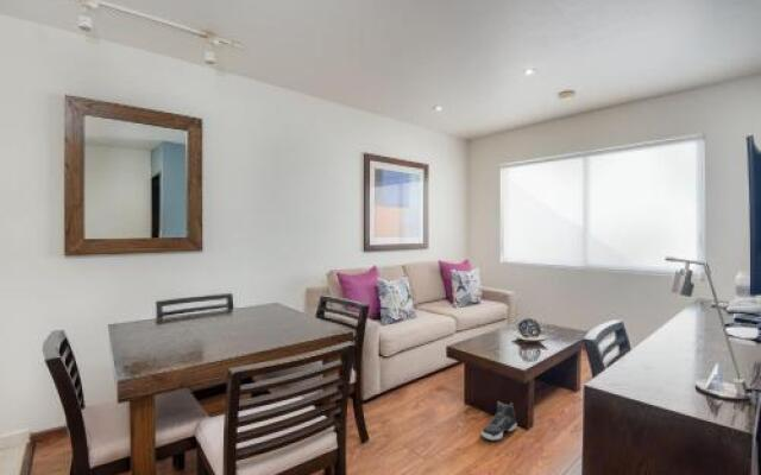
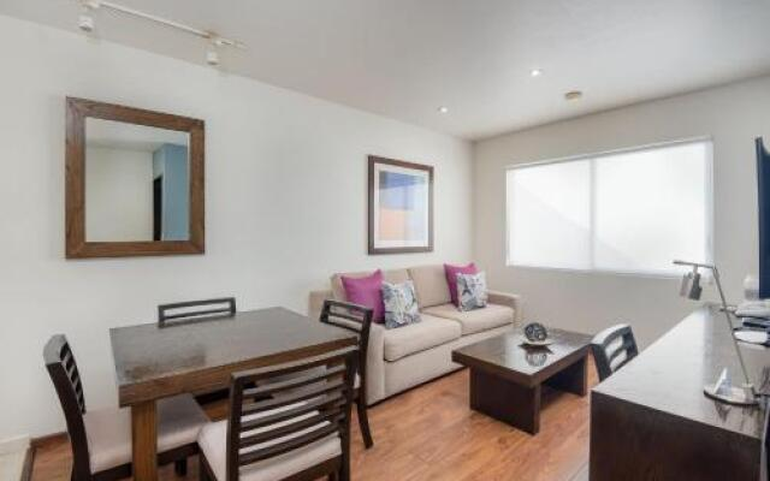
- sneaker [480,400,518,442]
